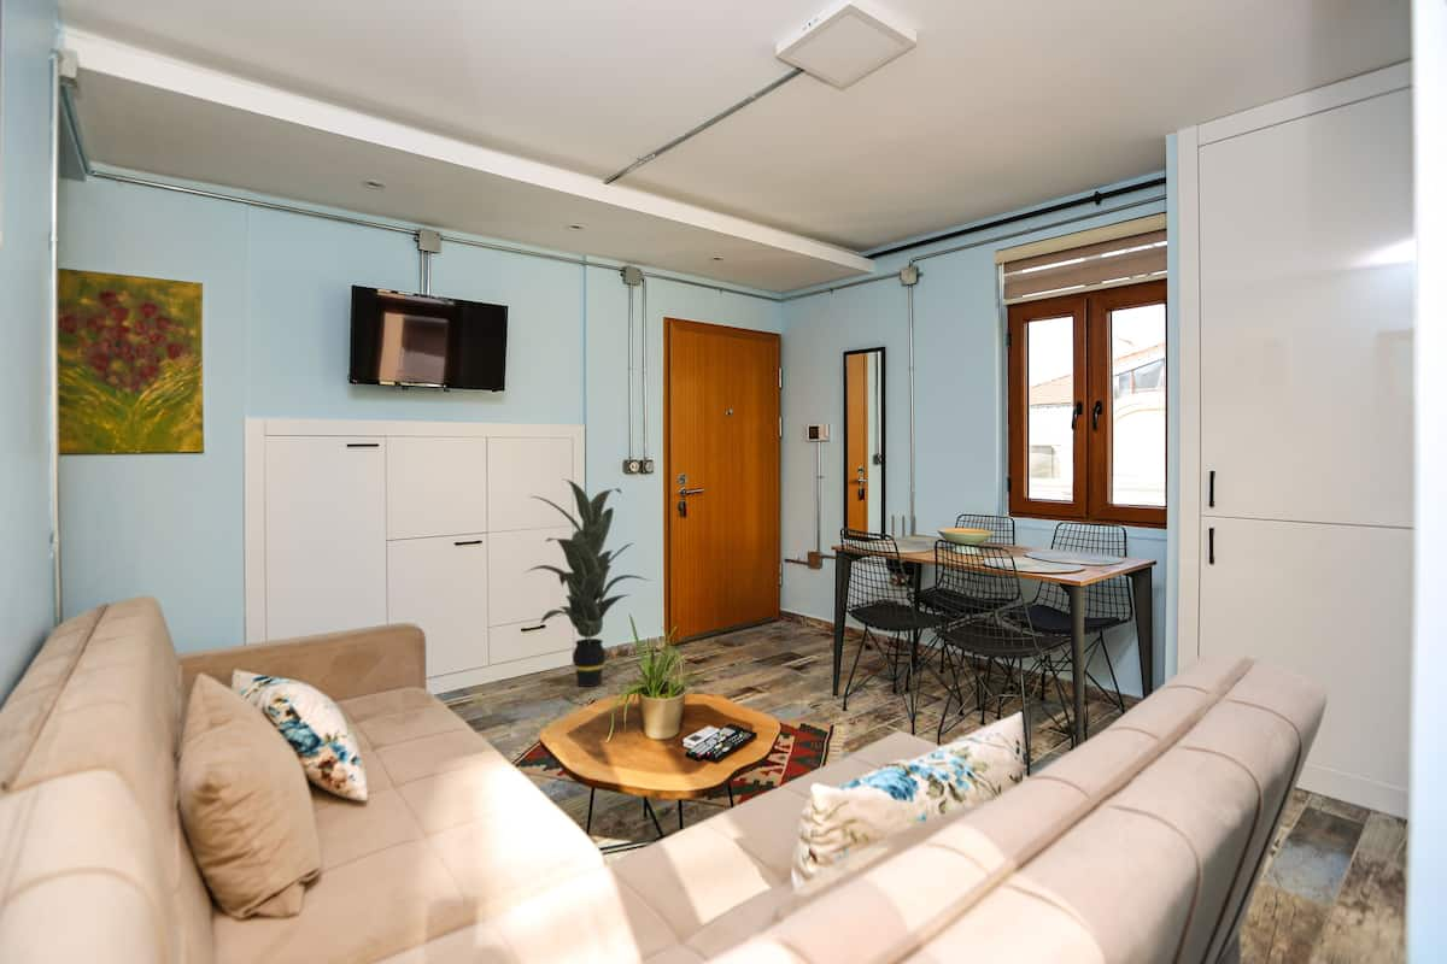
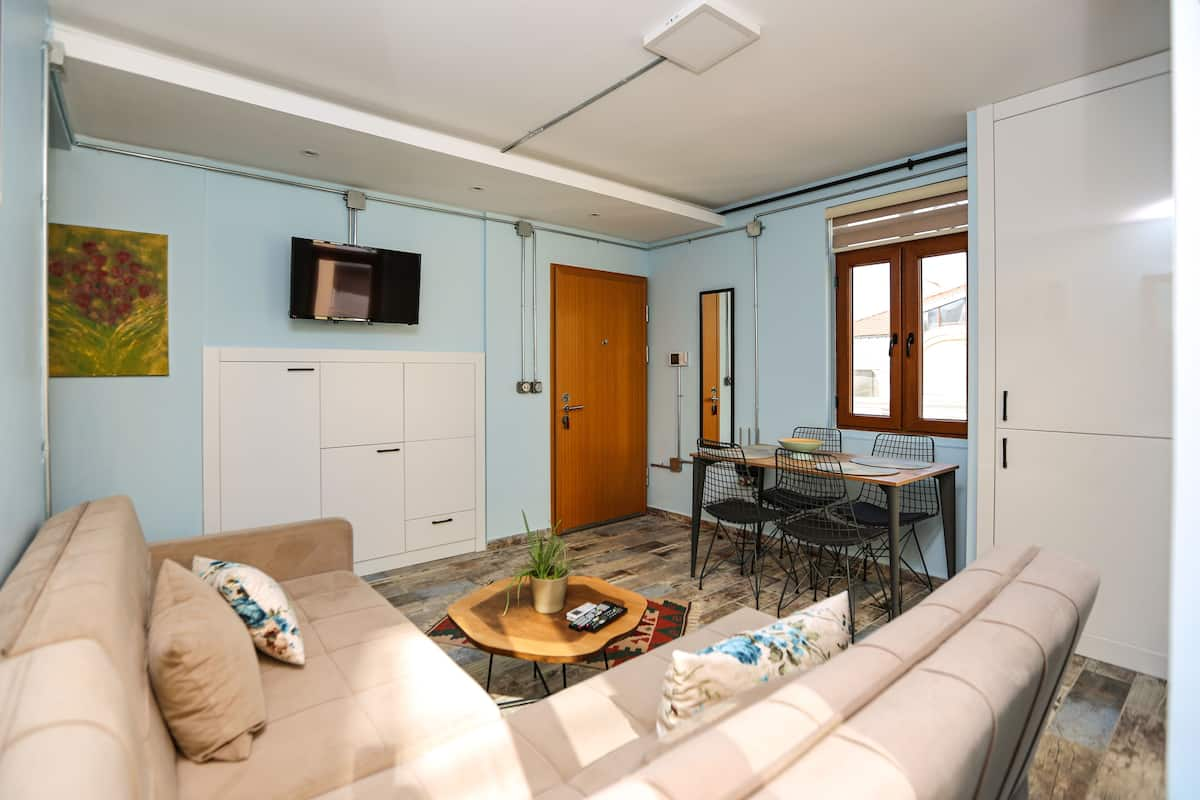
- indoor plant [523,477,650,688]
